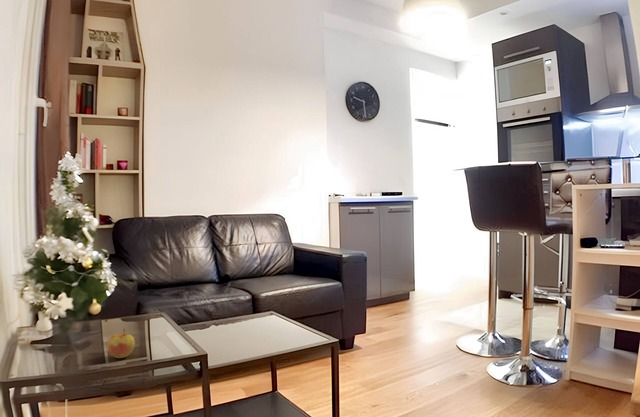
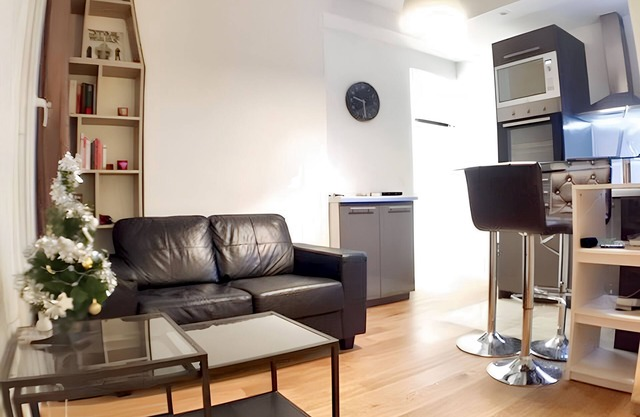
- apple [106,328,136,359]
